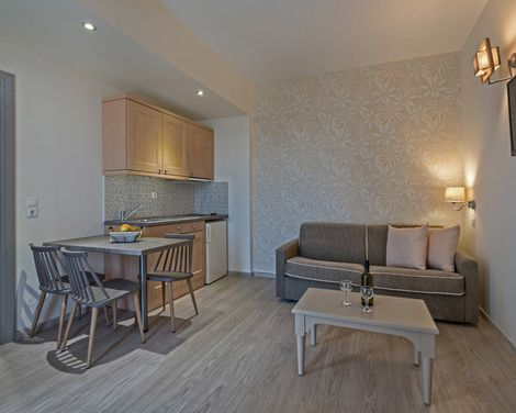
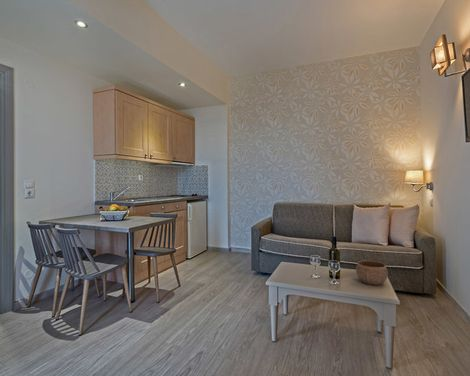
+ bowl [355,259,389,286]
